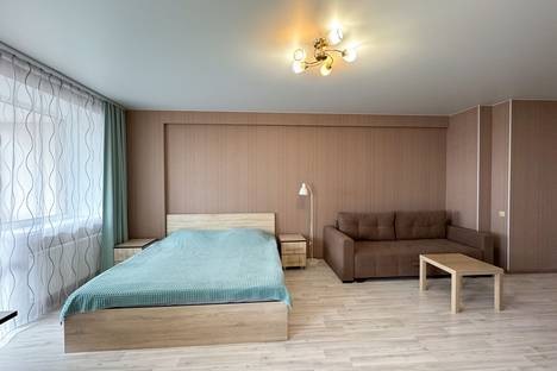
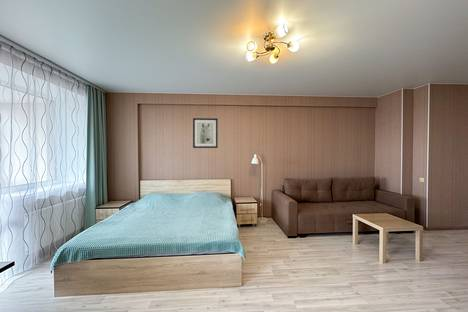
+ wall art [192,117,219,149]
